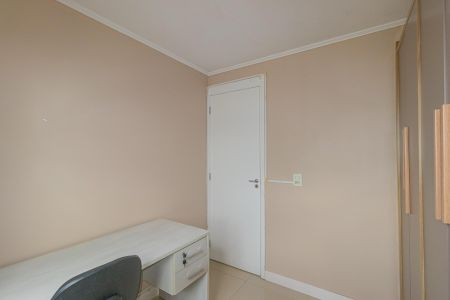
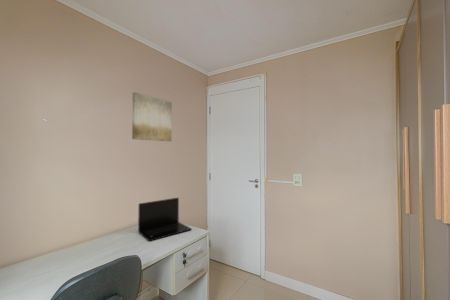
+ wall art [131,91,173,142]
+ laptop [137,197,192,242]
